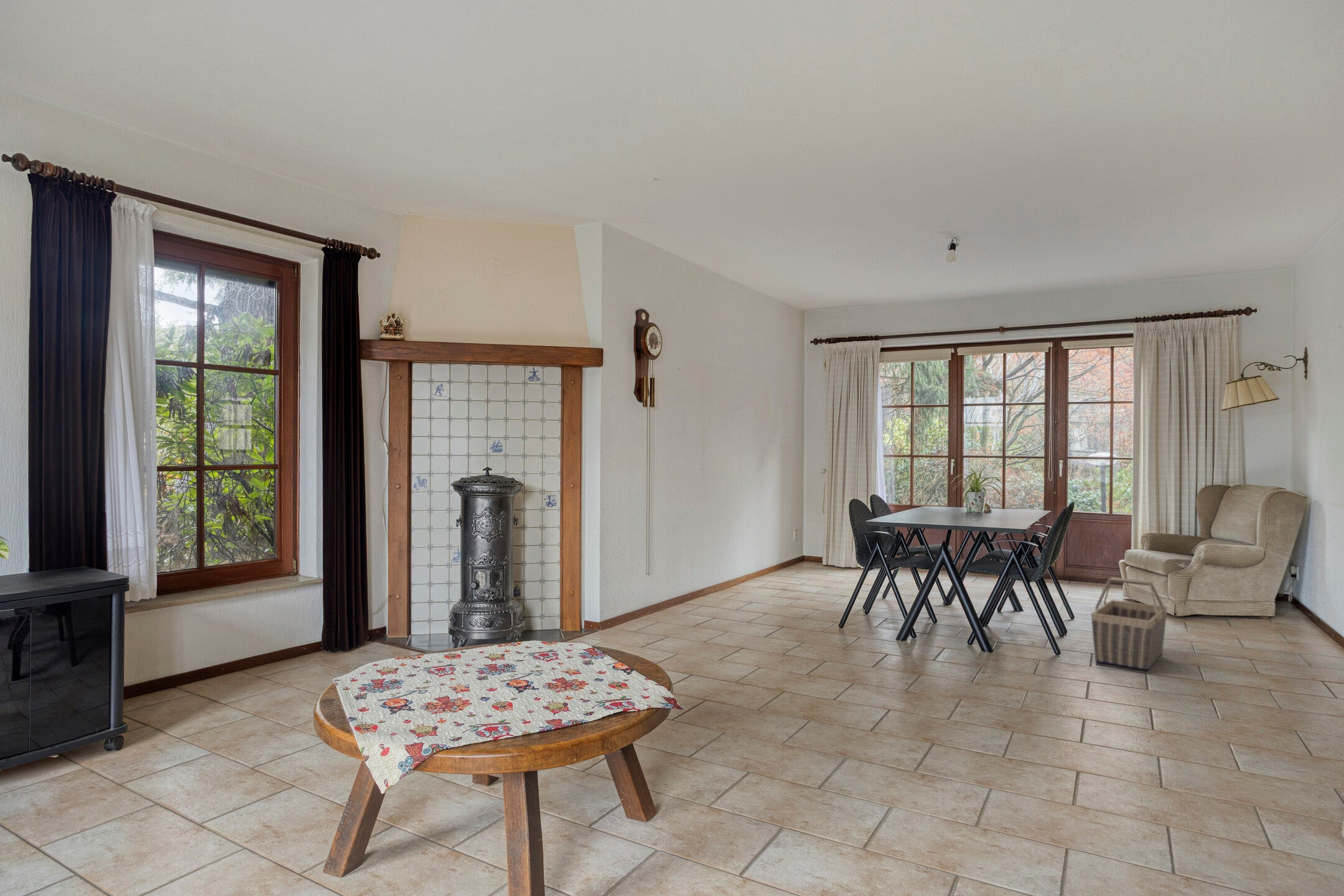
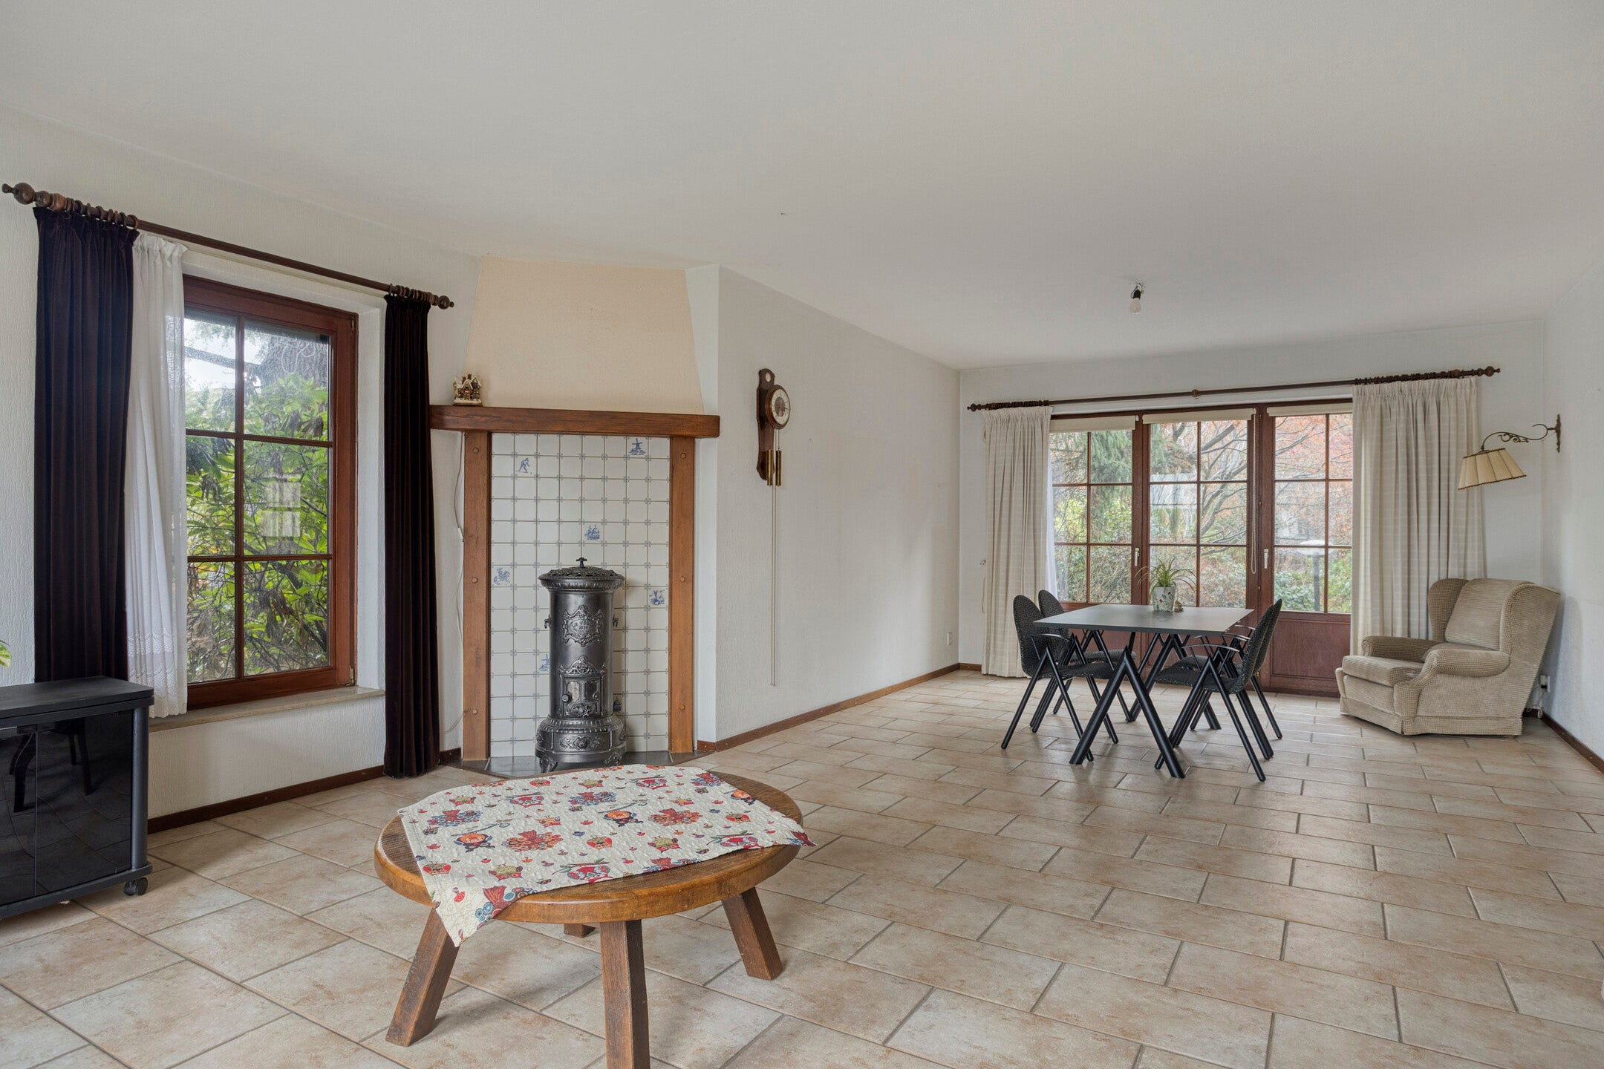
- basket [1090,576,1168,674]
